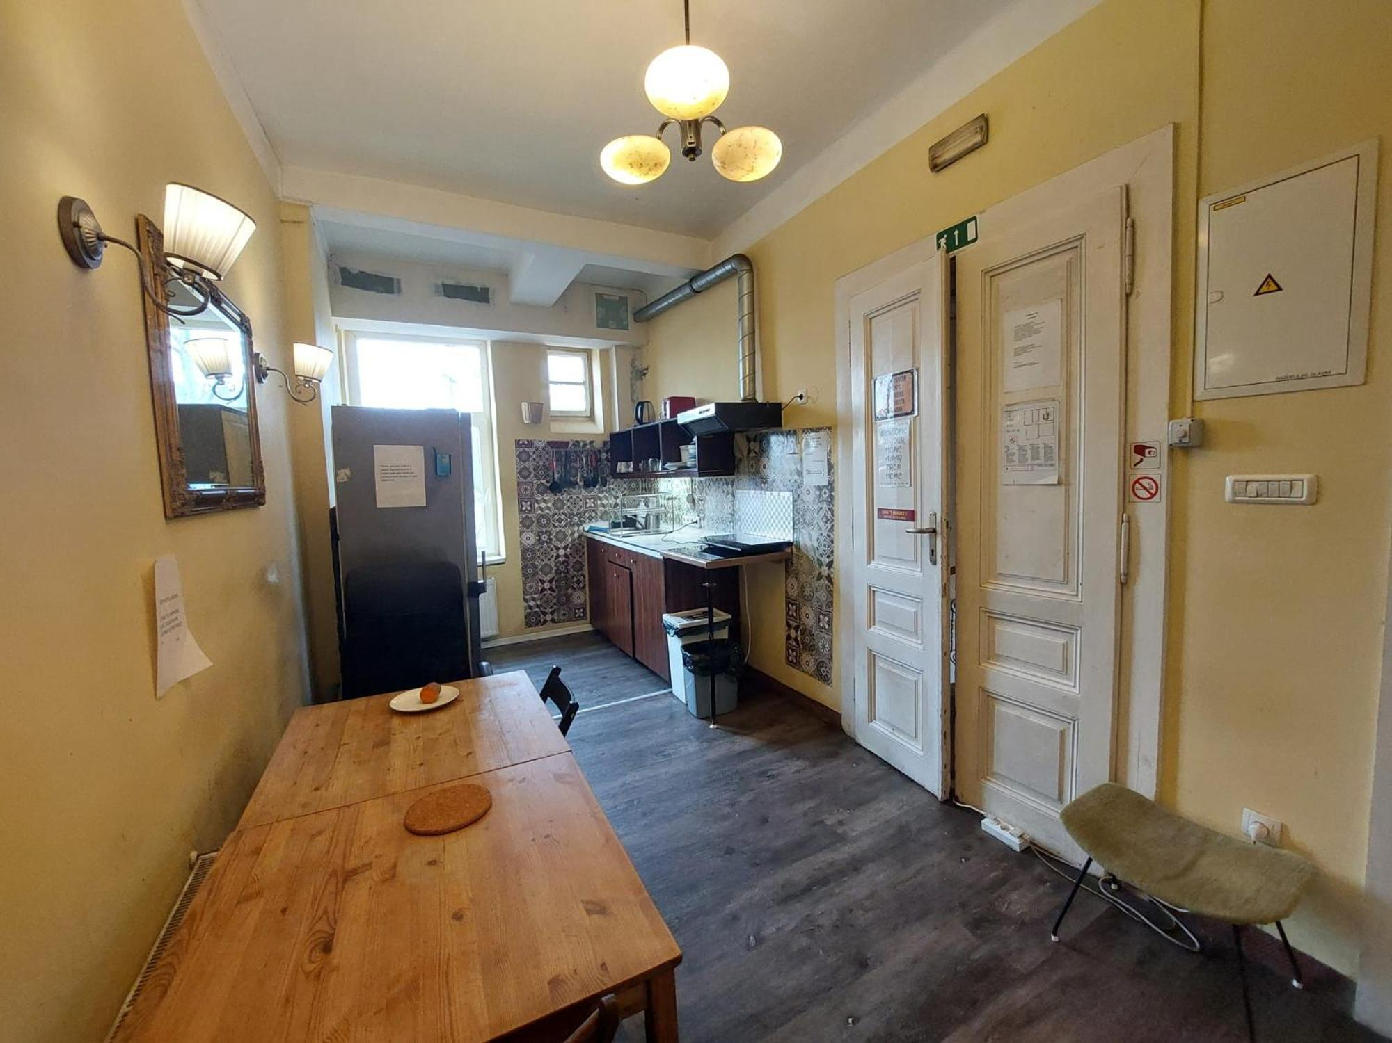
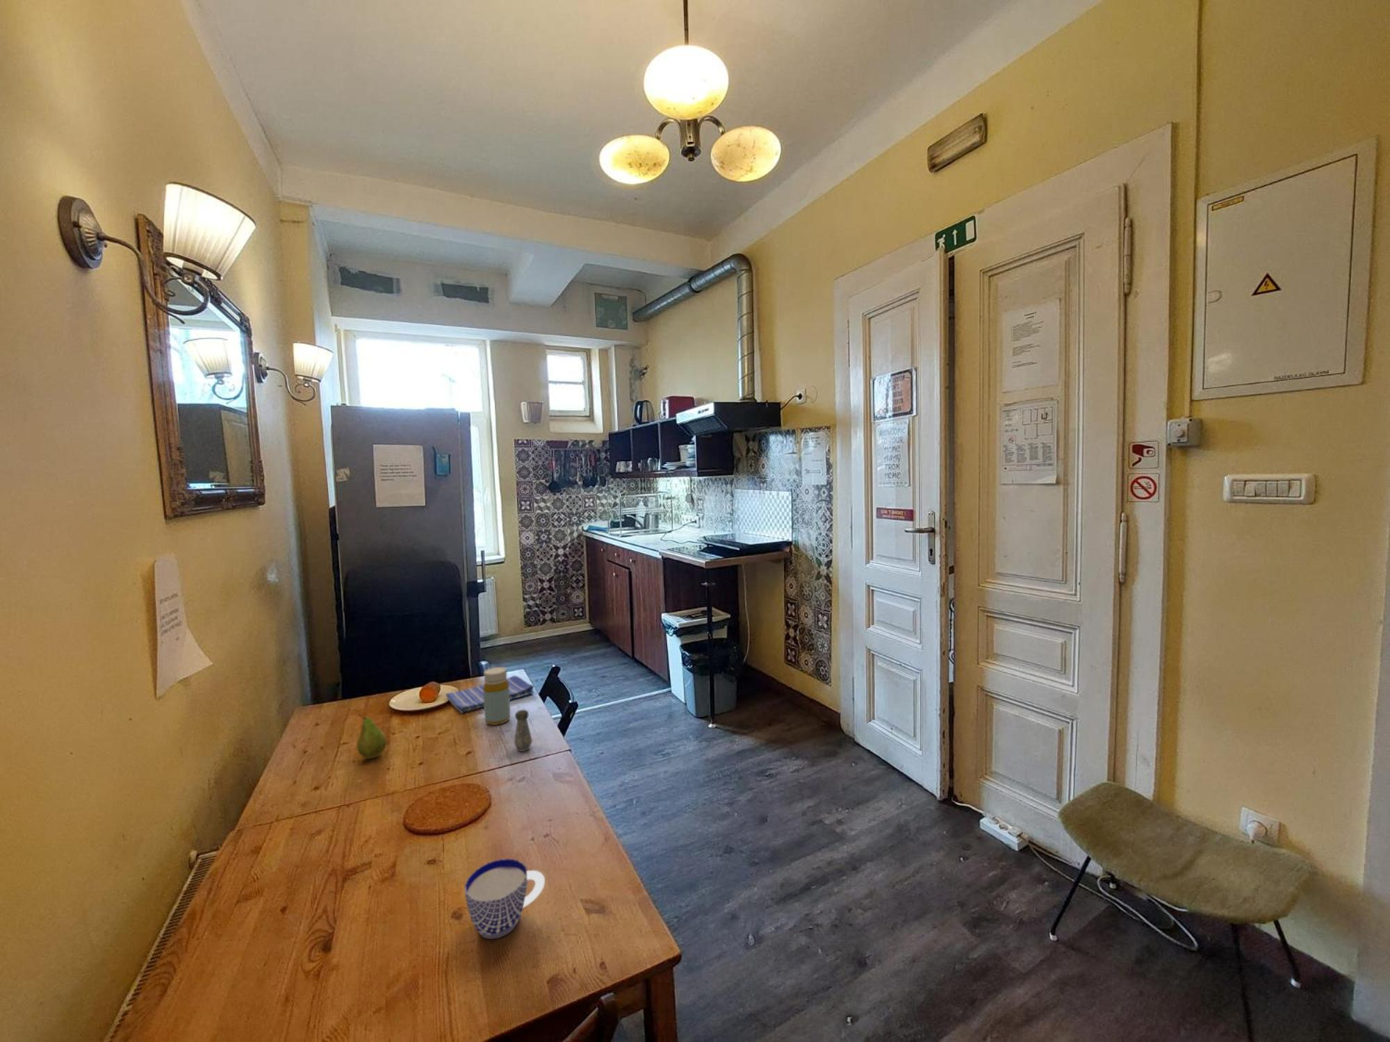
+ bottle [483,667,511,726]
+ fruit [357,714,387,760]
+ dish towel [444,675,535,714]
+ cup [464,858,545,940]
+ salt shaker [513,709,533,752]
